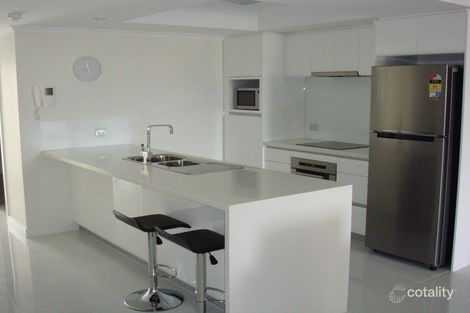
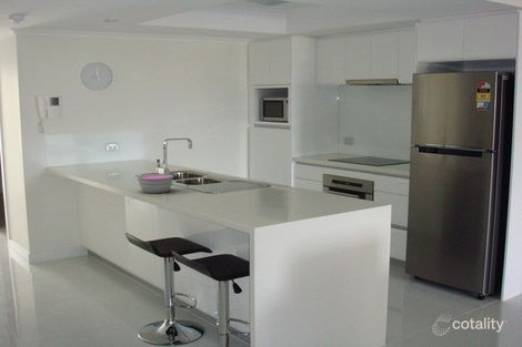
+ bowl [135,173,175,194]
